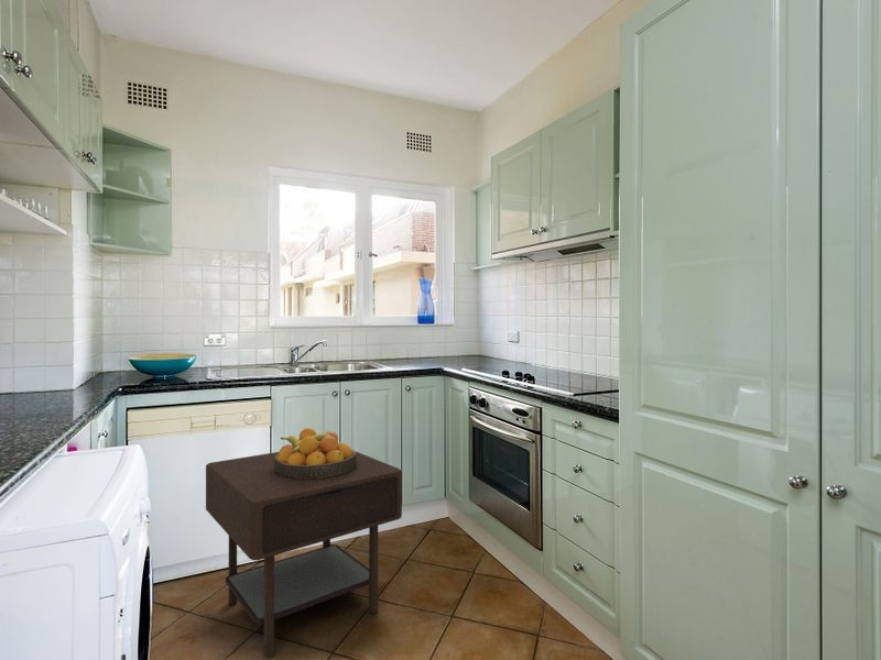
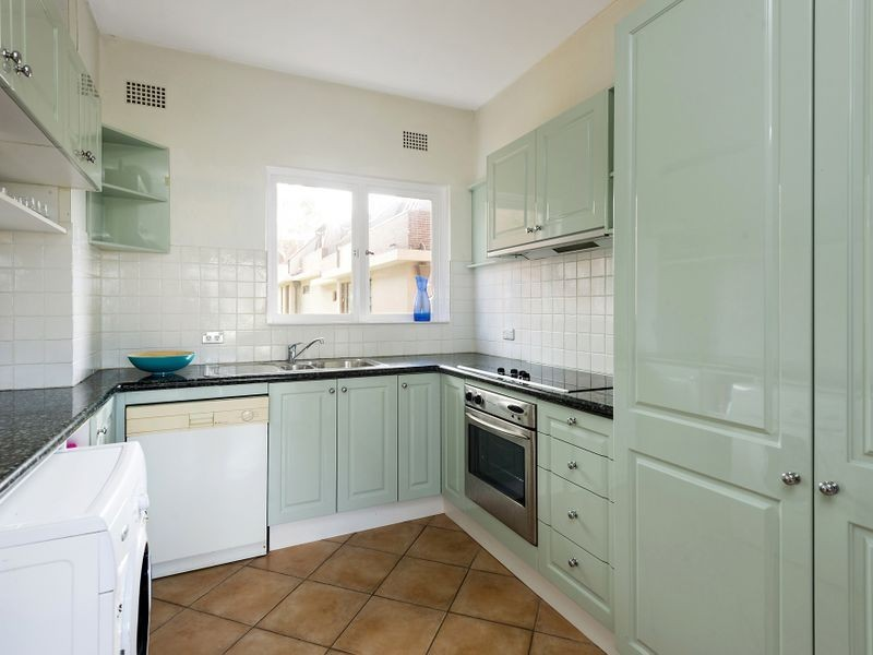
- fruit bowl [274,427,357,479]
- side table [205,450,403,659]
